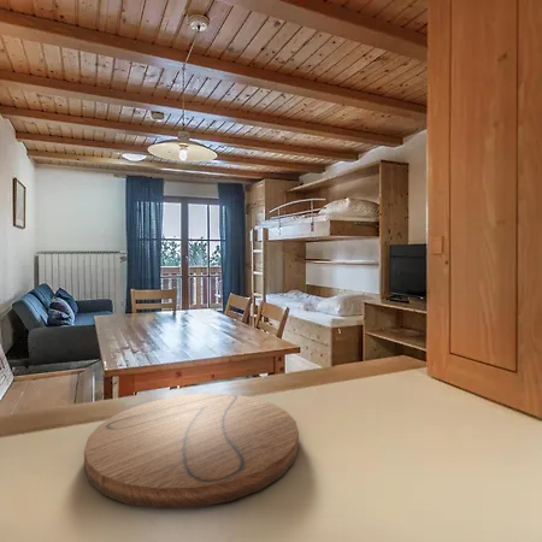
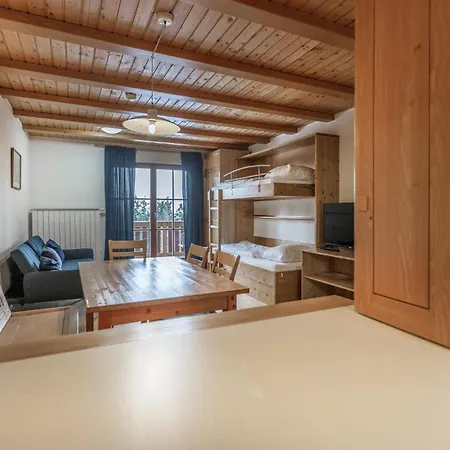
- cutting board [83,393,300,511]
